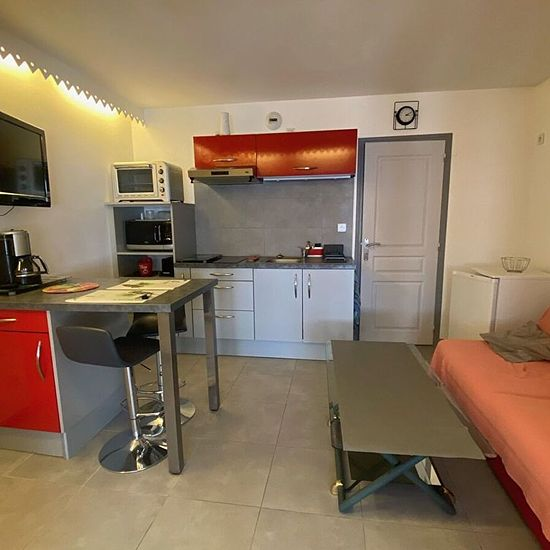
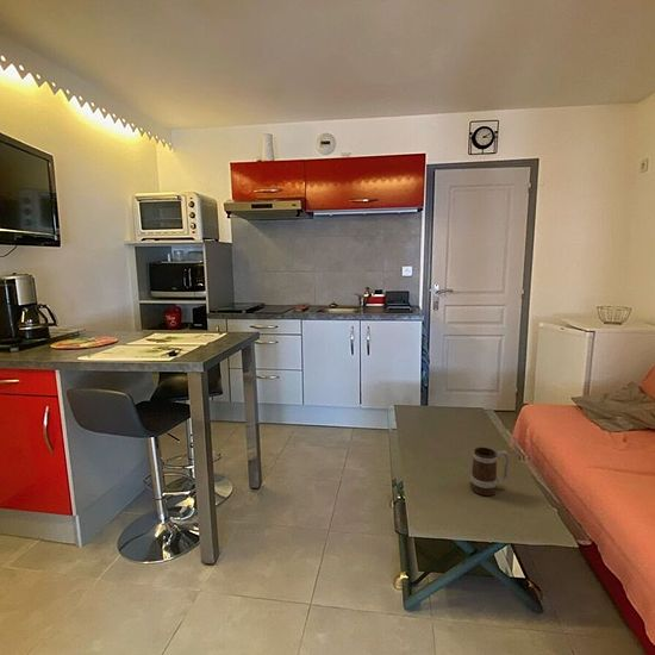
+ mug [469,447,510,497]
